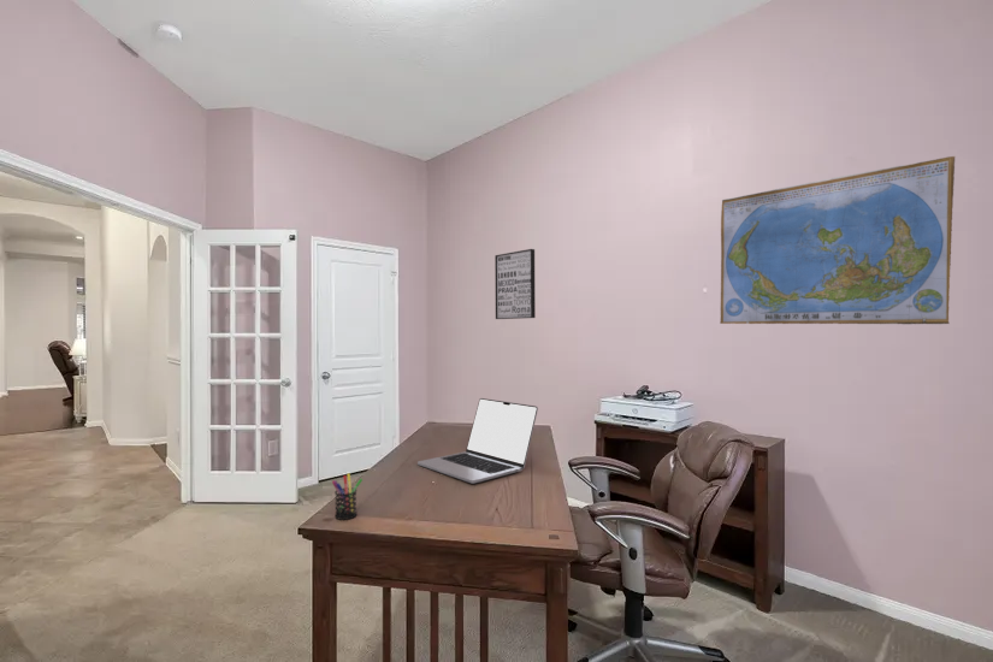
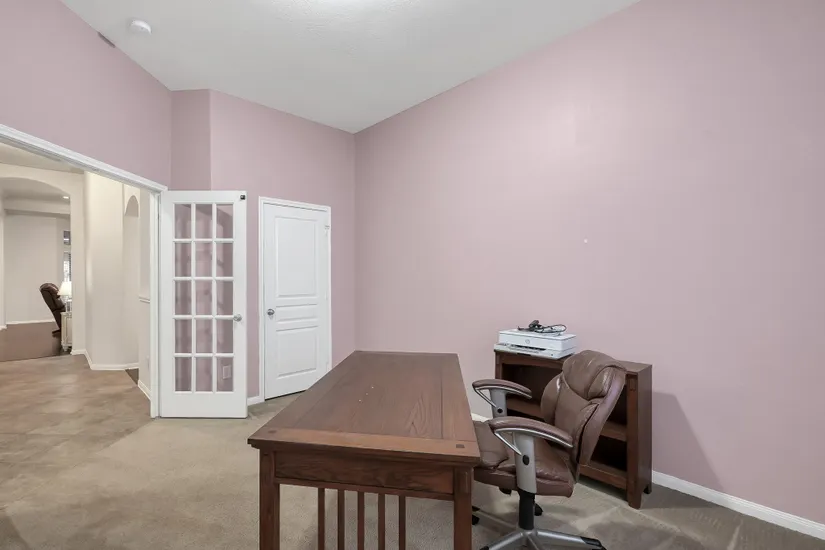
- laptop [416,397,539,485]
- pen holder [331,472,363,521]
- wall art [493,248,537,320]
- world map [719,155,956,325]
